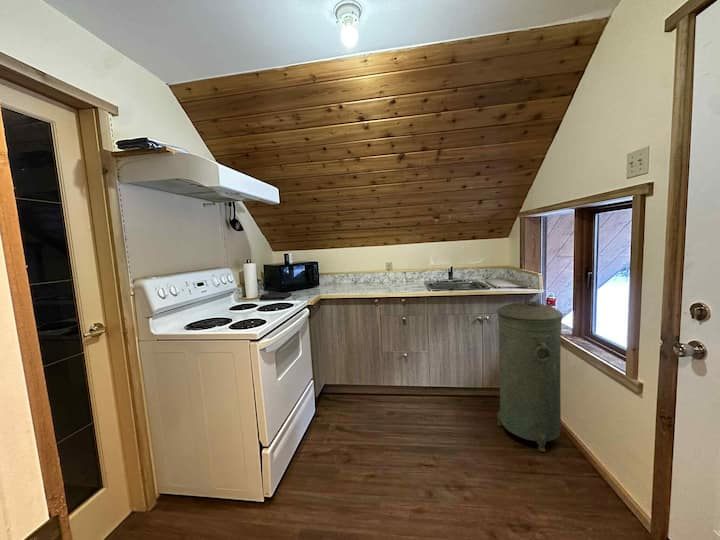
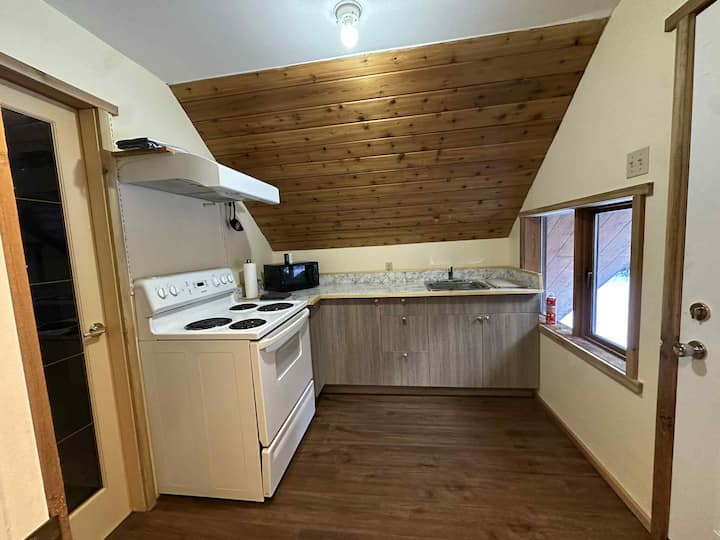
- trash can [496,299,564,453]
